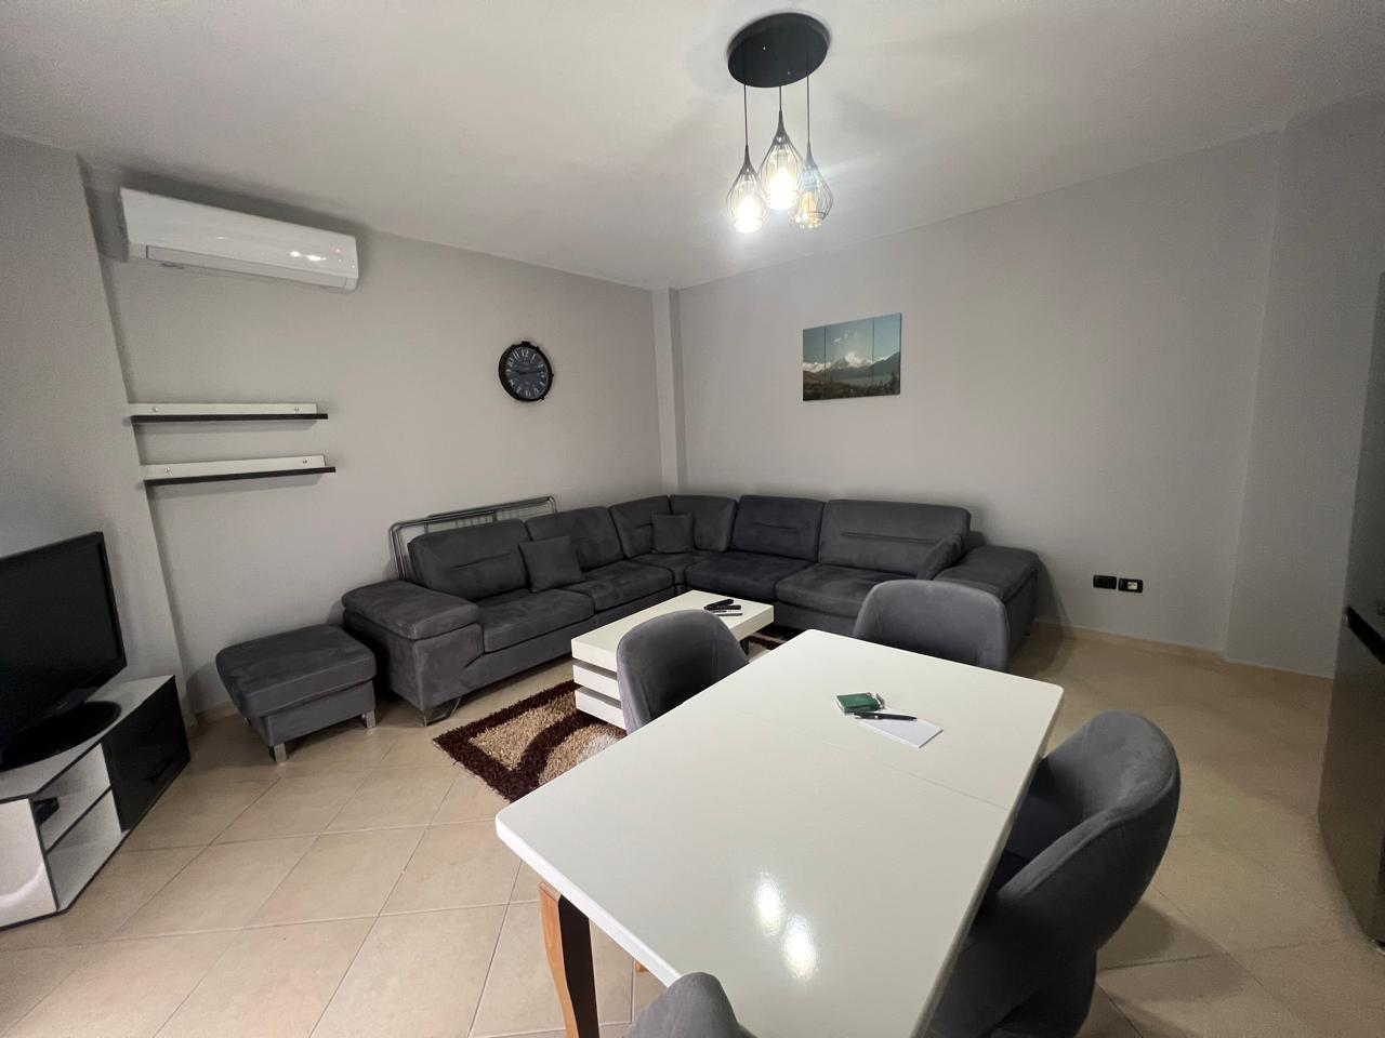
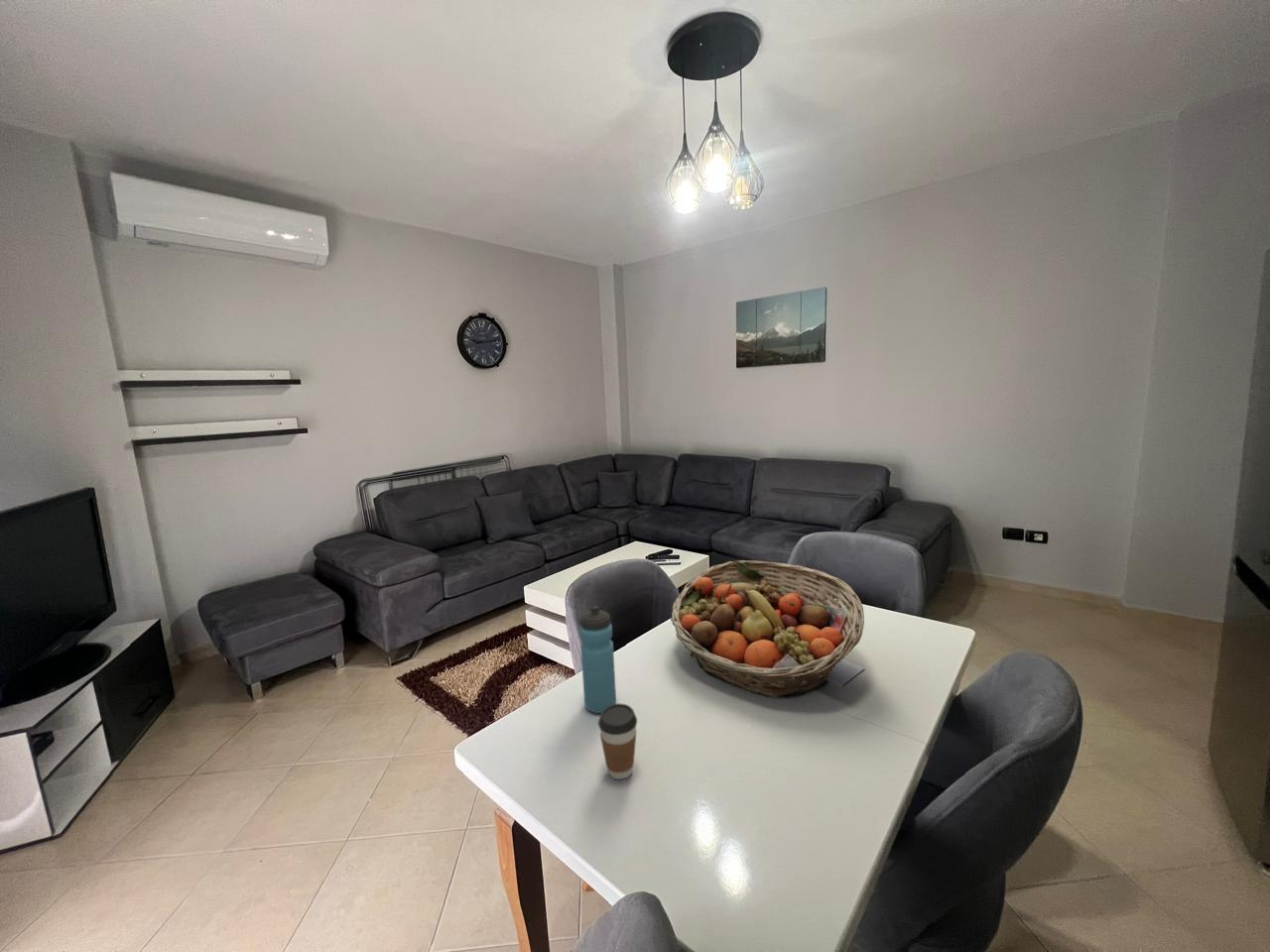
+ fruit basket [670,559,865,699]
+ water bottle [579,605,617,714]
+ coffee cup [597,703,638,780]
